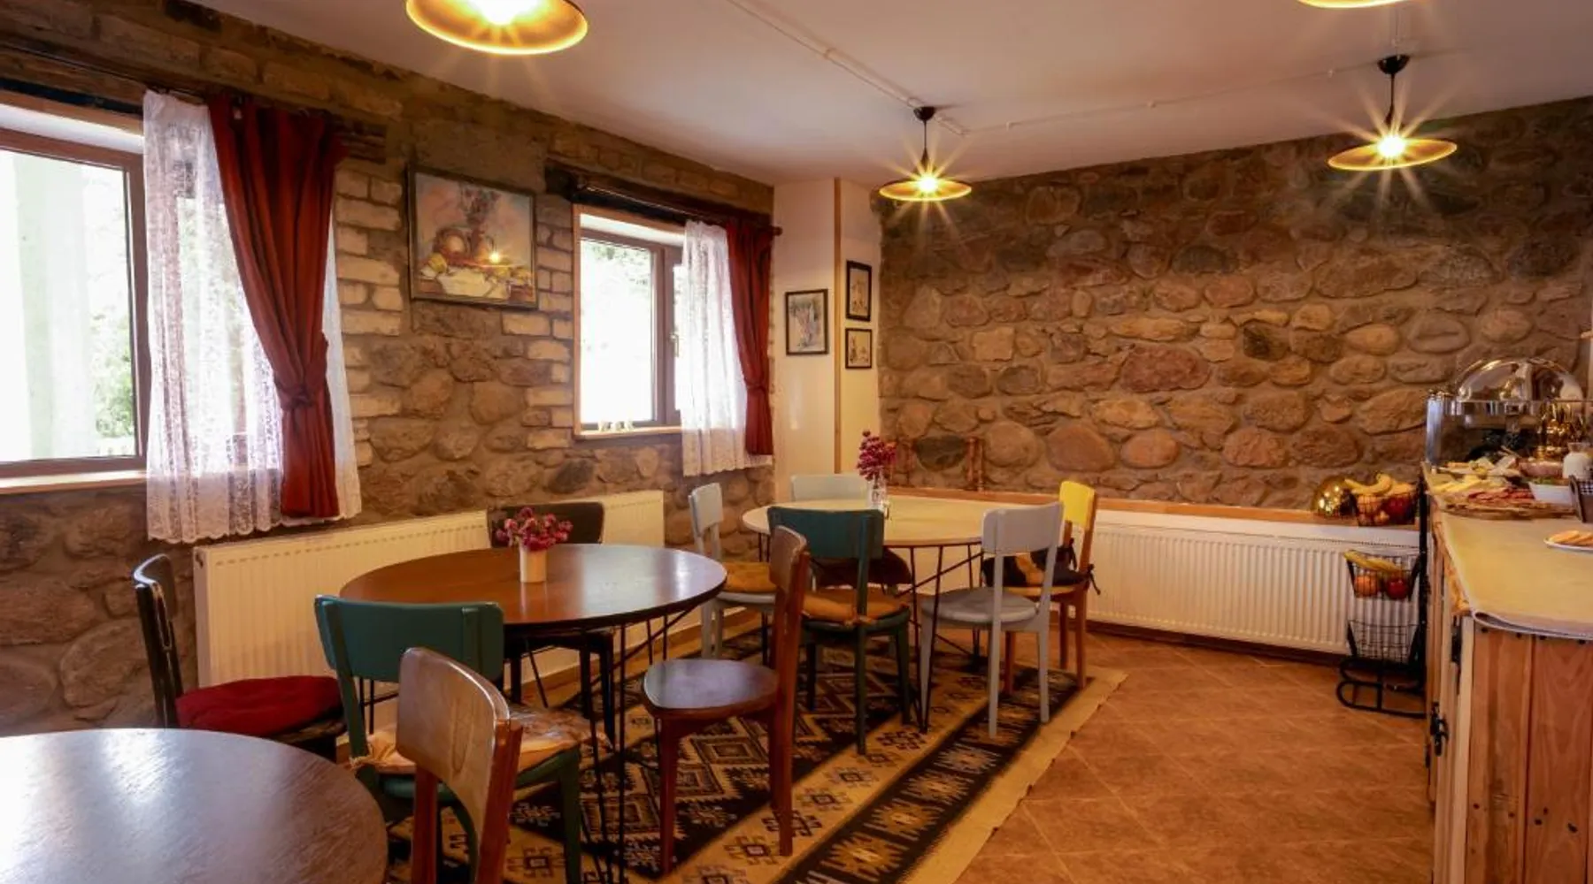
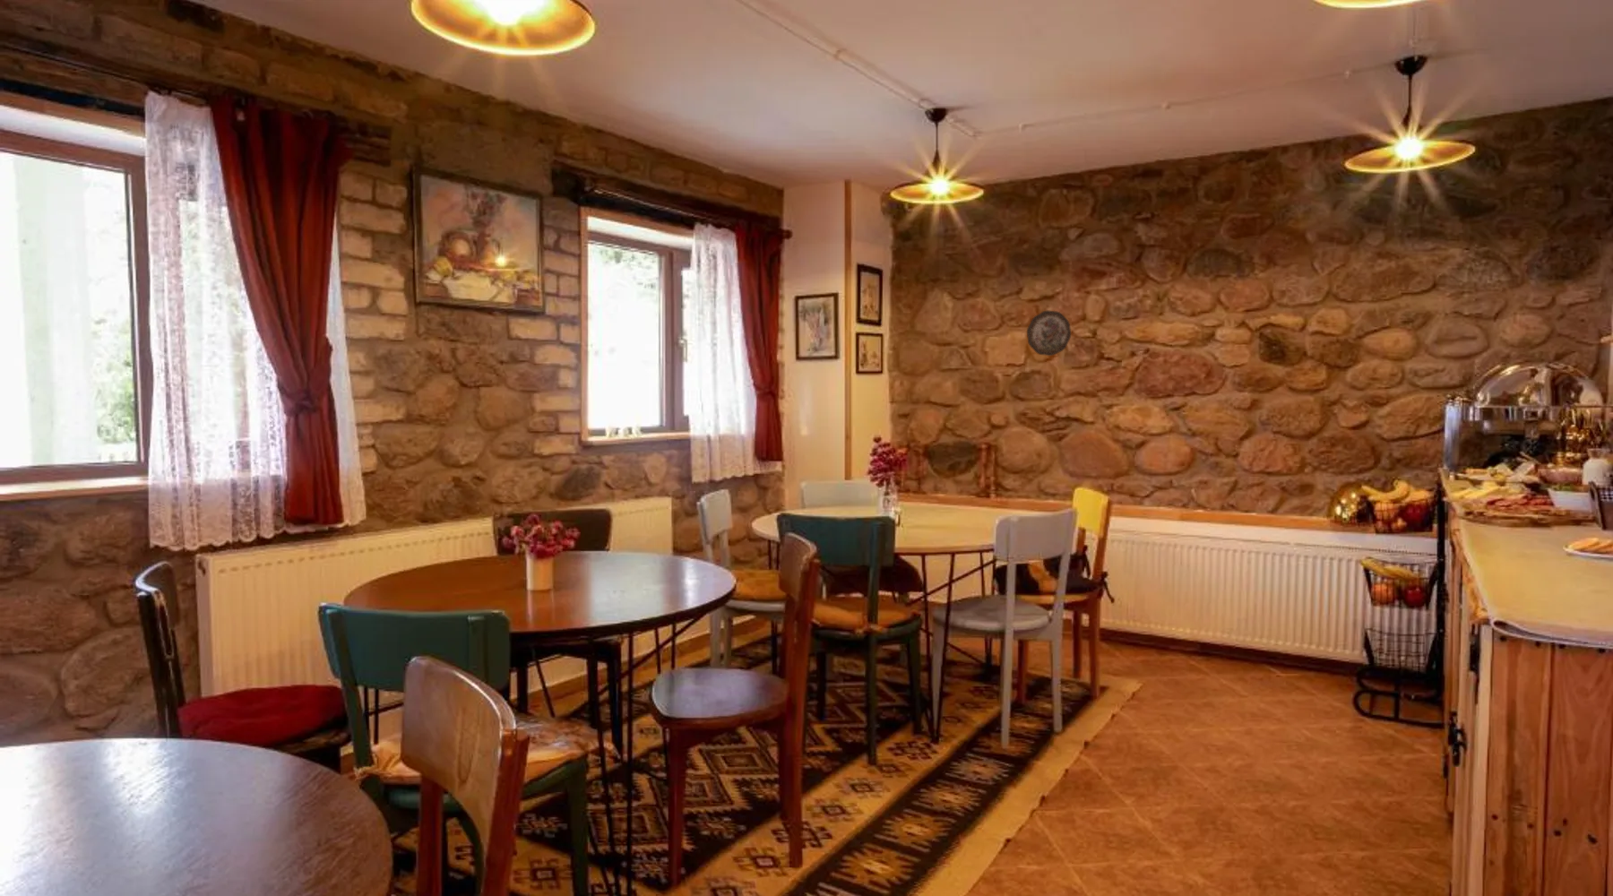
+ decorative plate [1026,309,1071,356]
